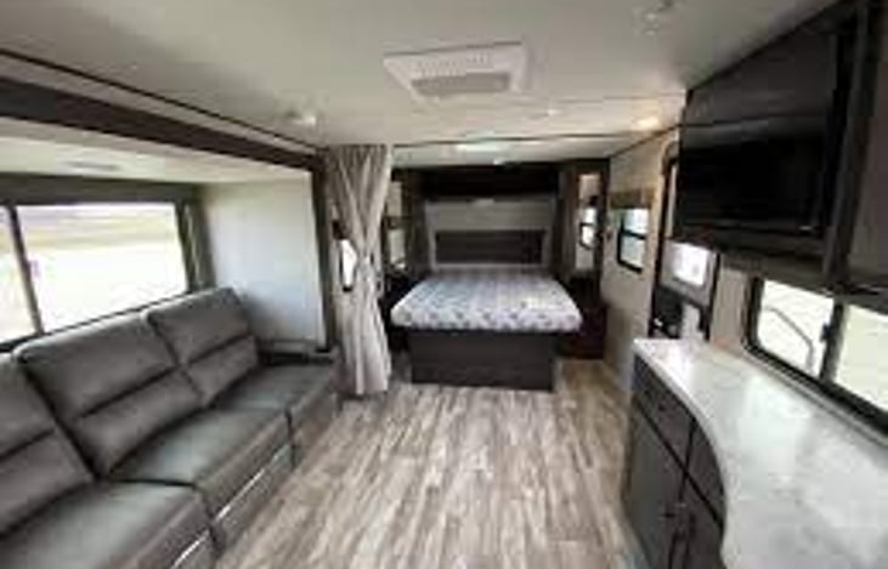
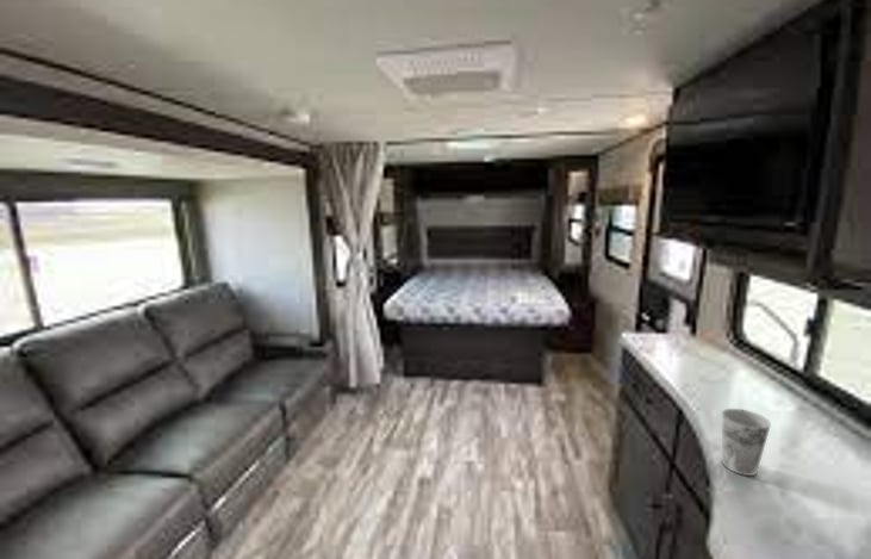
+ cup [721,408,772,477]
